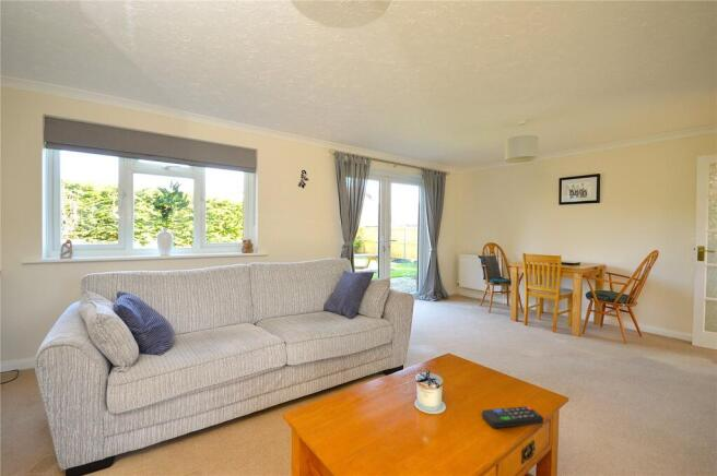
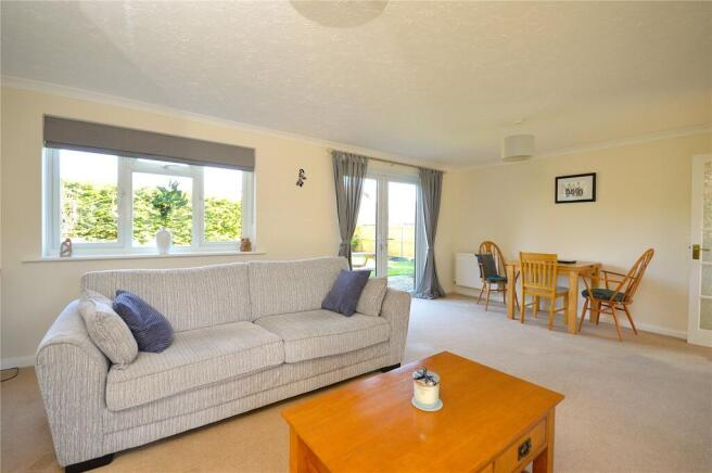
- remote control [481,405,544,429]
